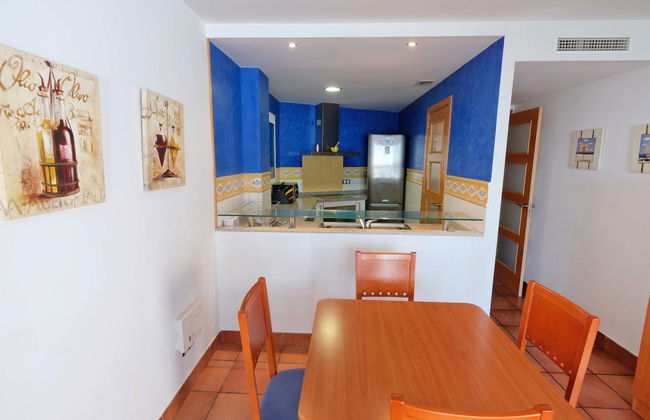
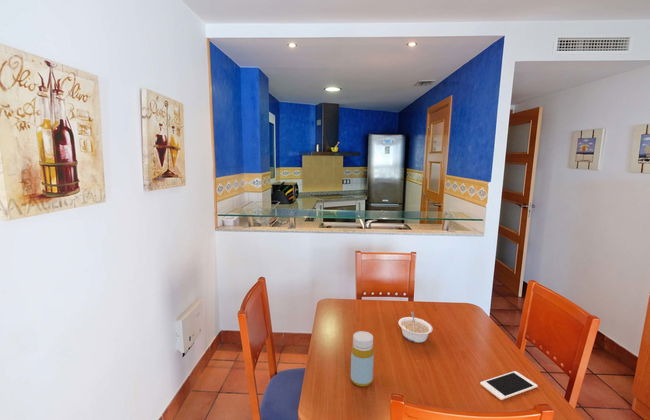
+ bottle [350,330,375,388]
+ cell phone [479,370,538,401]
+ legume [398,311,433,344]
